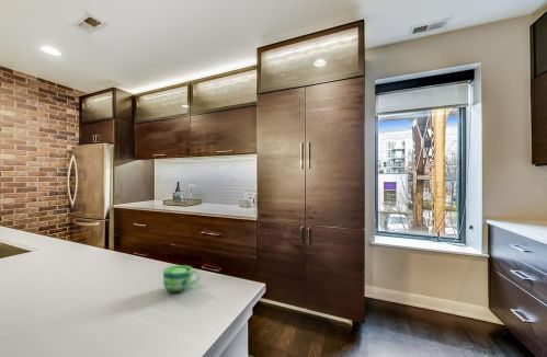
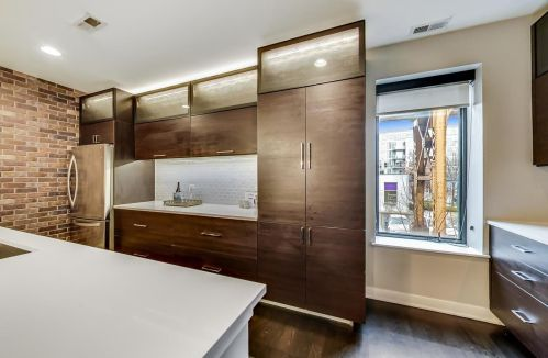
- cup [162,264,202,292]
